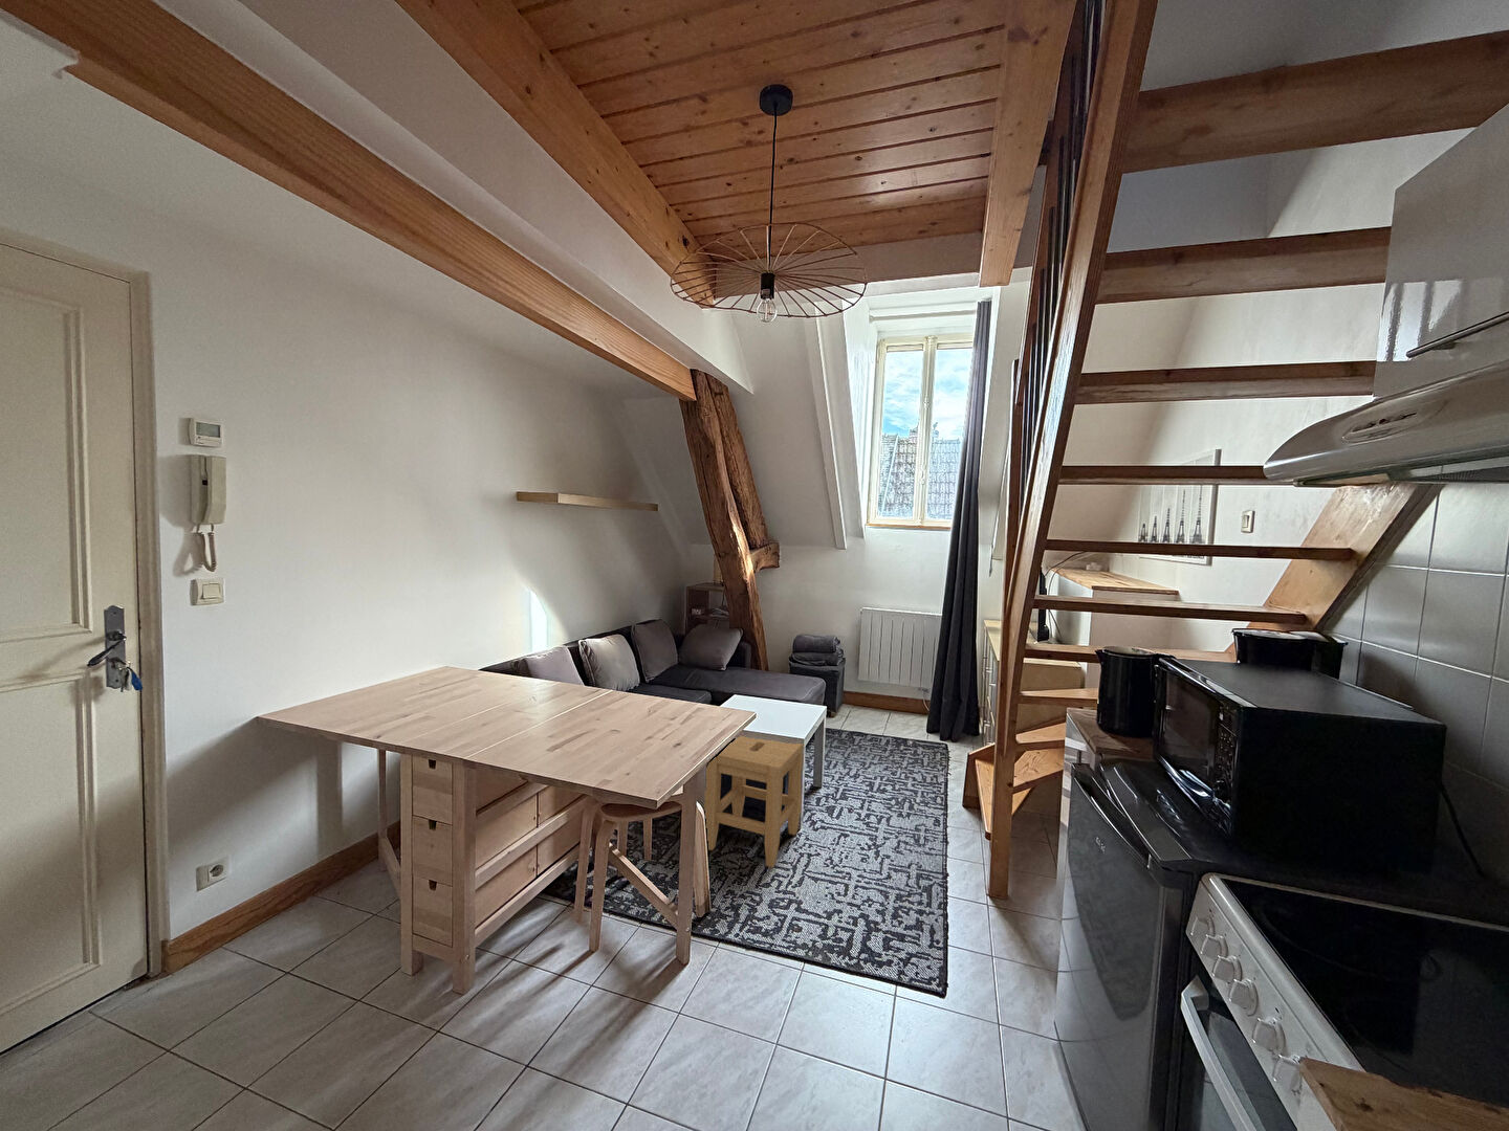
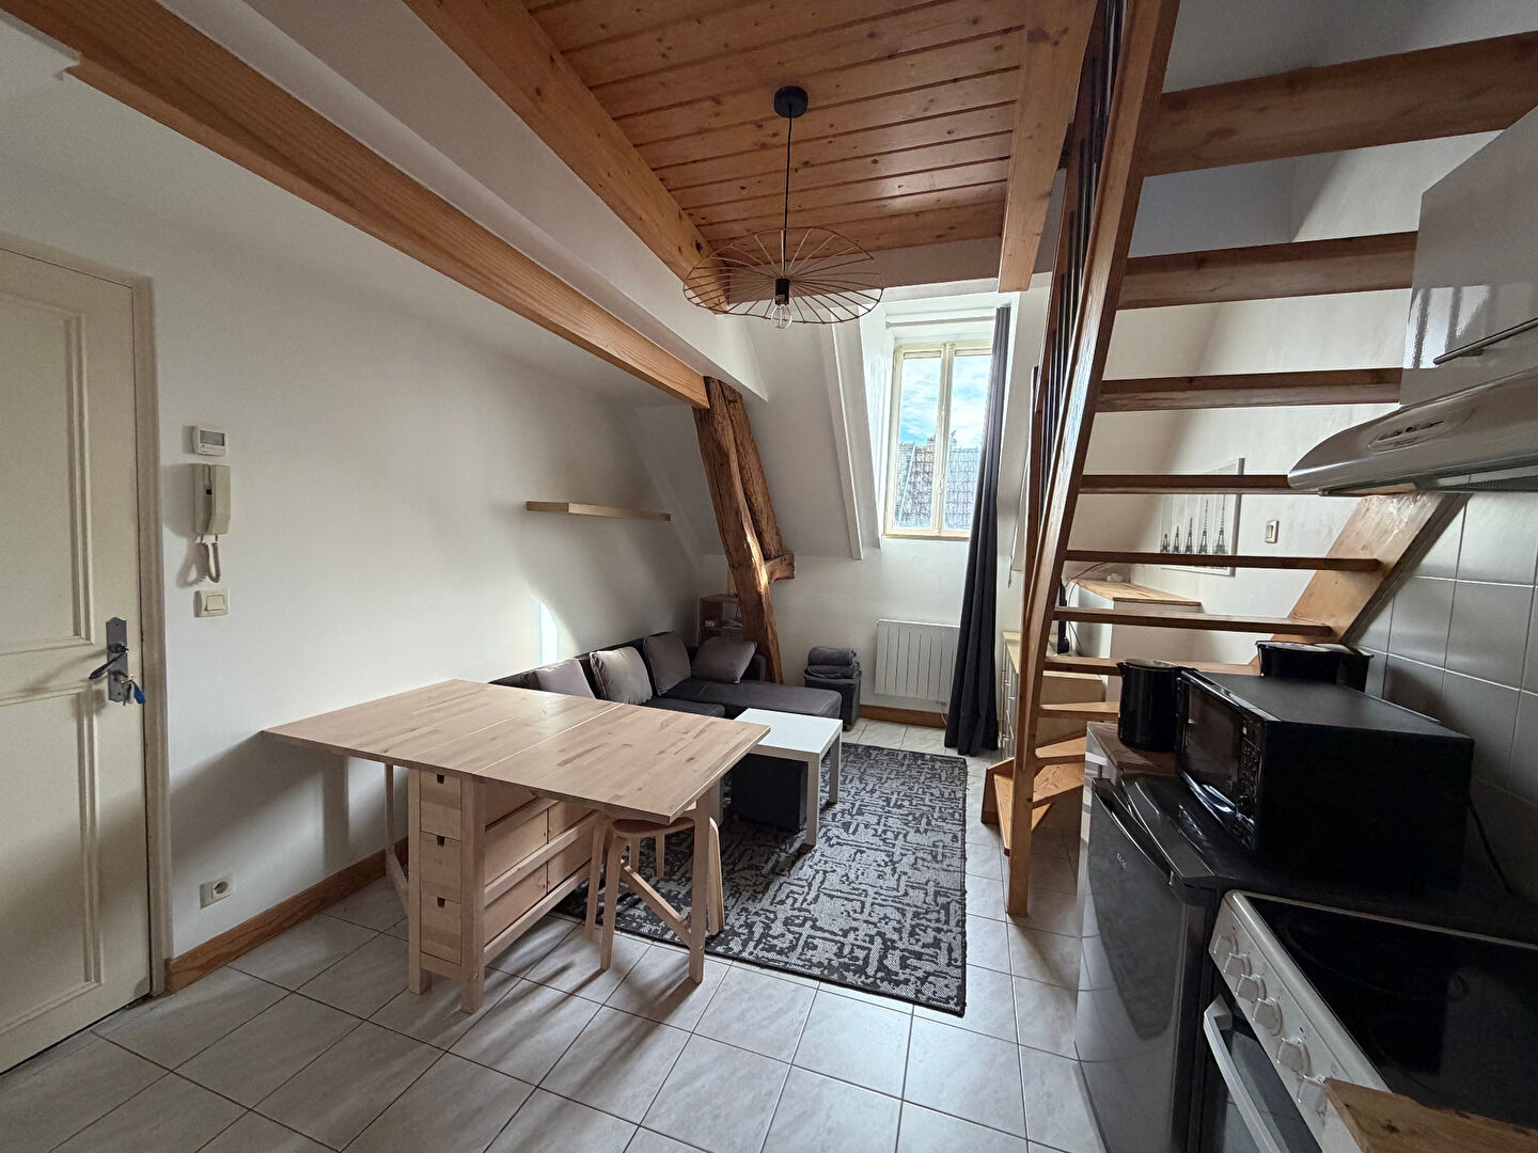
- stool [703,737,804,870]
